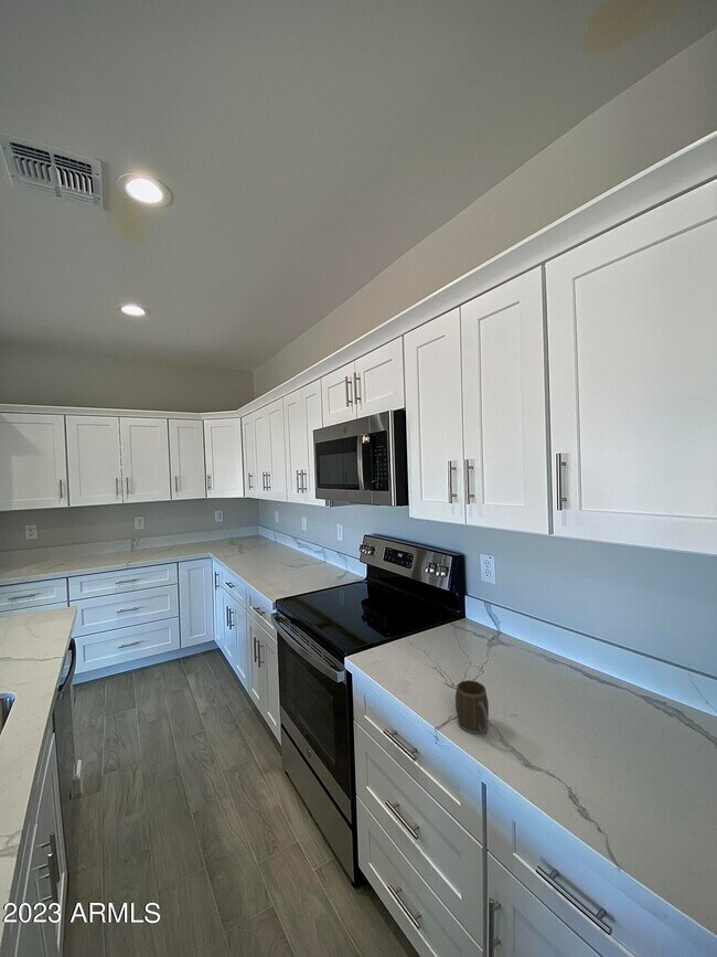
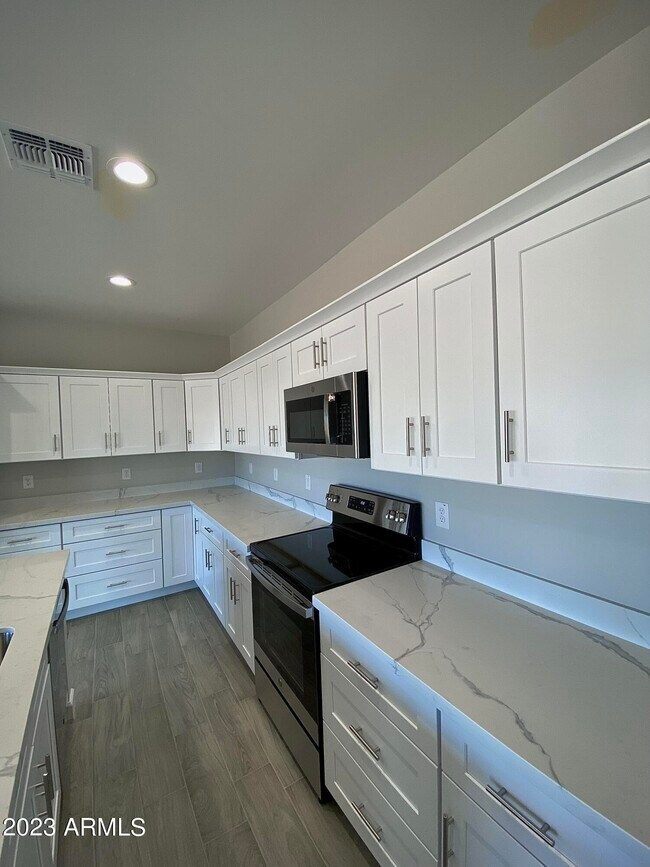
- mug [454,679,490,736]
